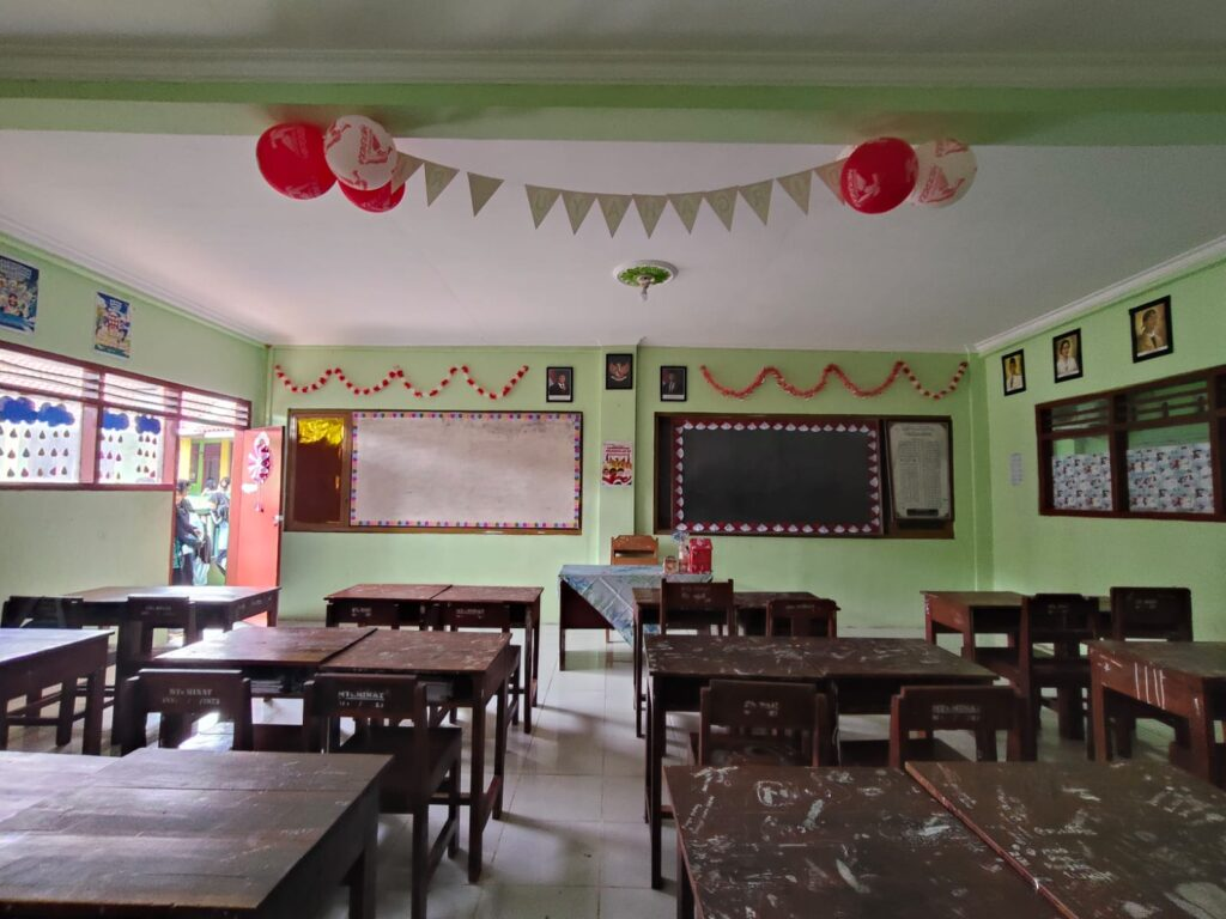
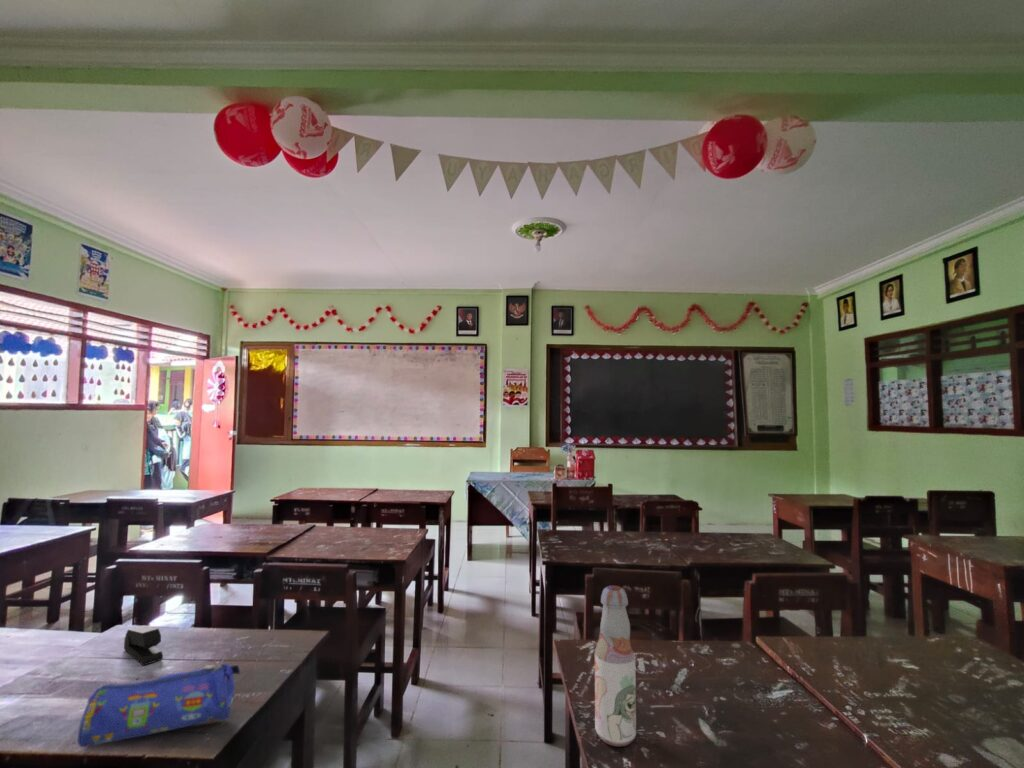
+ pencil case [77,663,241,748]
+ stapler [123,624,164,667]
+ bottle [594,585,637,747]
